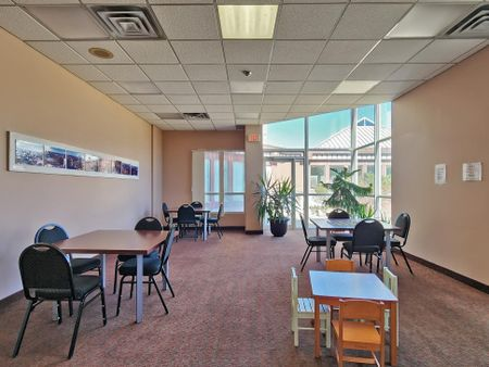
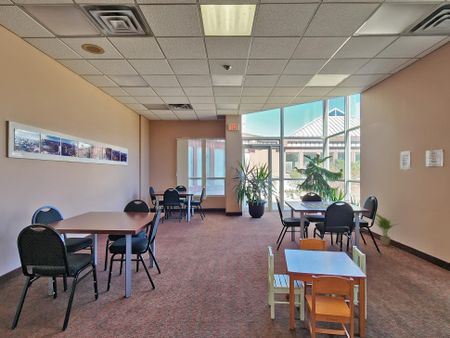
+ potted plant [373,212,399,247]
